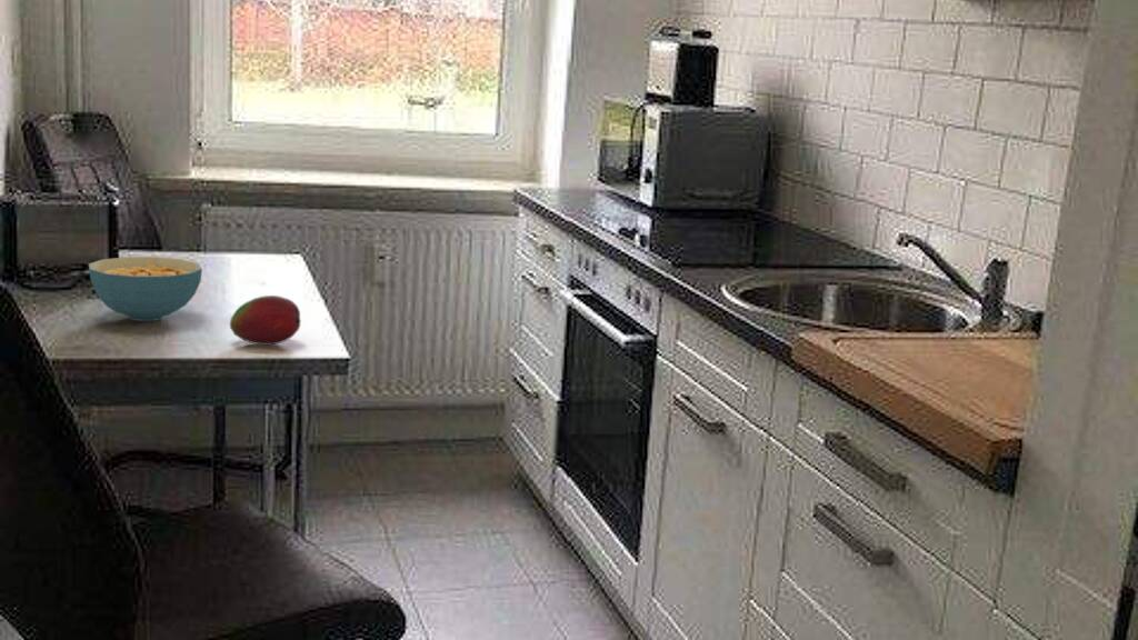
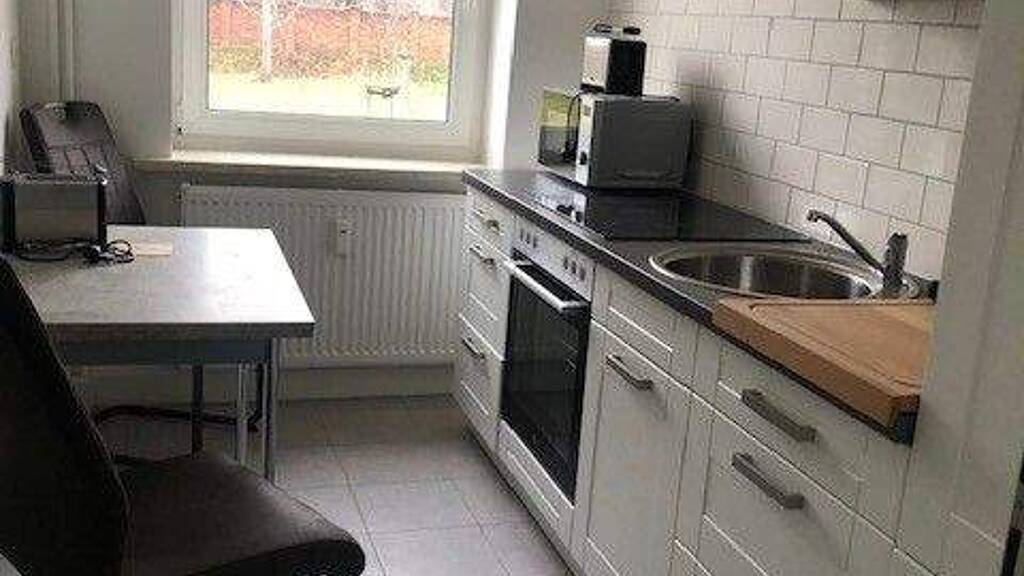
- fruit [229,294,302,346]
- cereal bowl [88,256,203,322]
